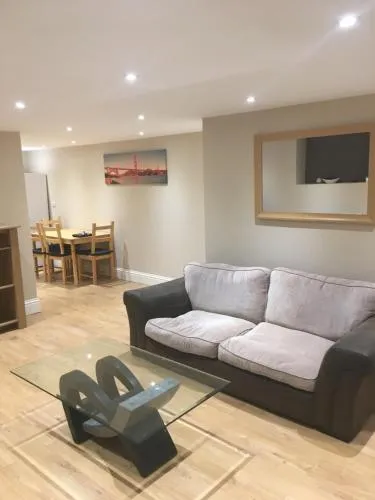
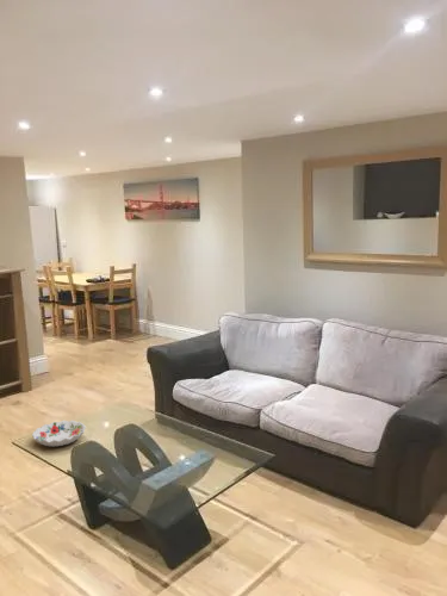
+ decorative bowl [31,420,87,447]
